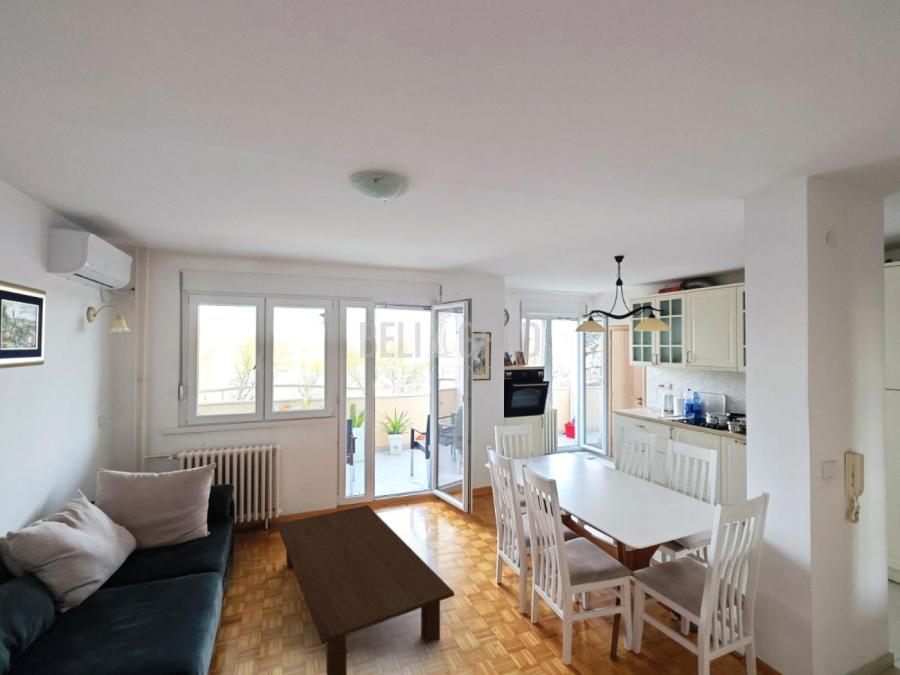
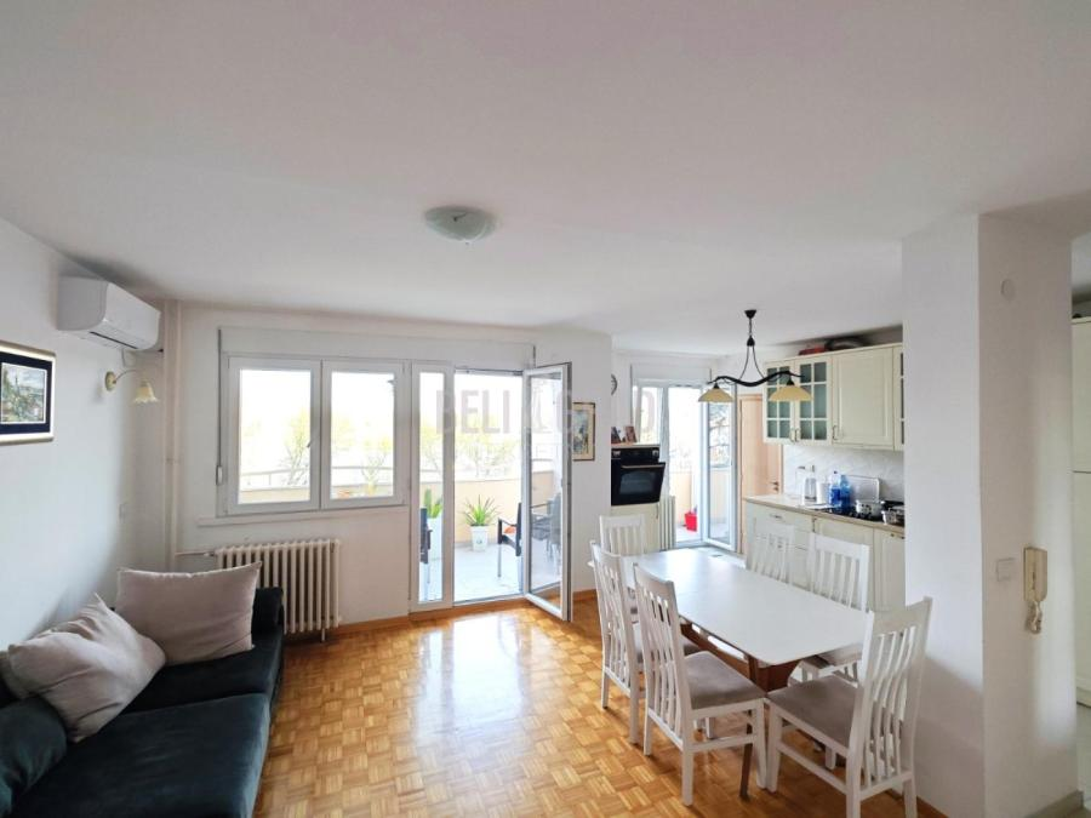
- coffee table [276,504,455,675]
